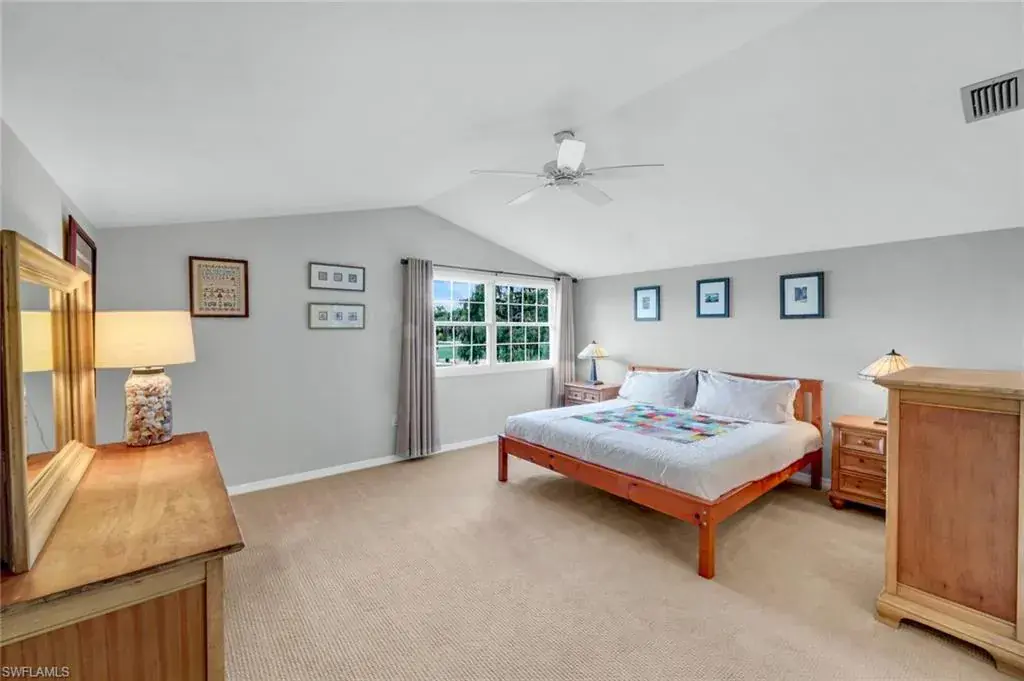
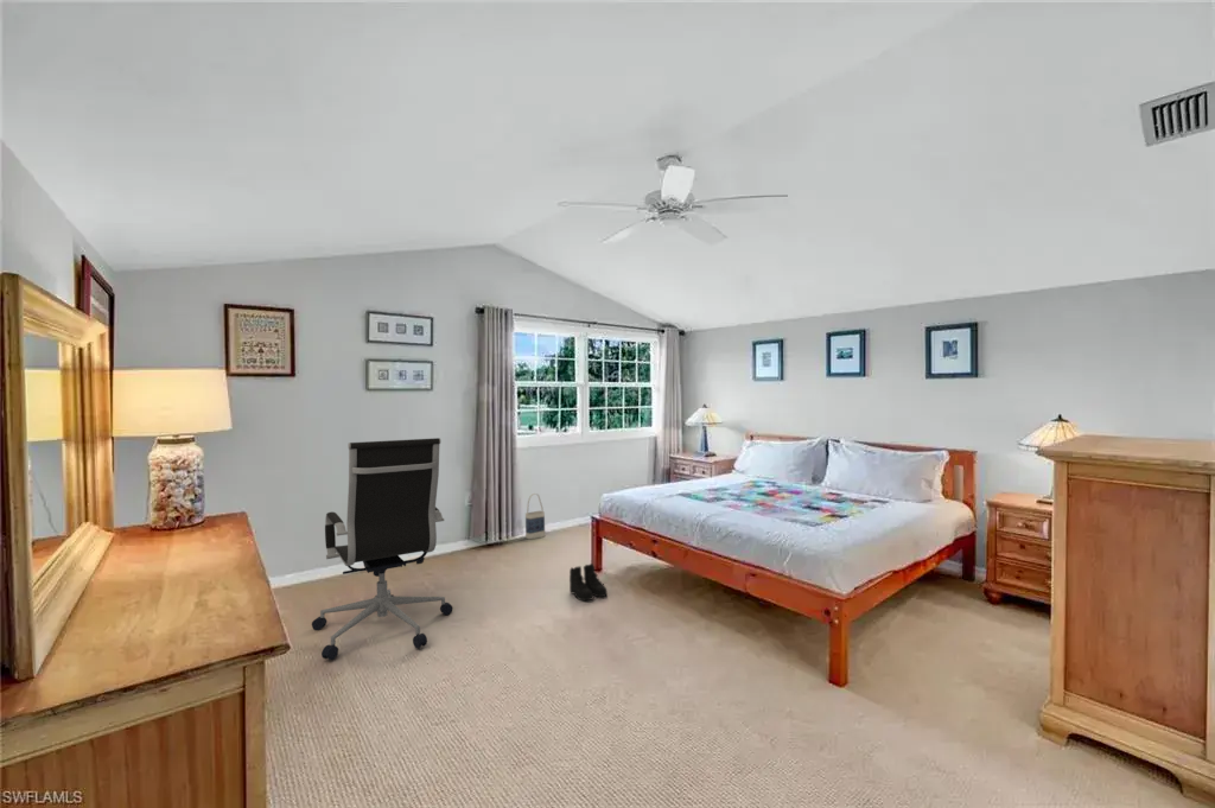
+ office chair [311,437,454,661]
+ bag [524,492,546,540]
+ boots [568,562,609,602]
